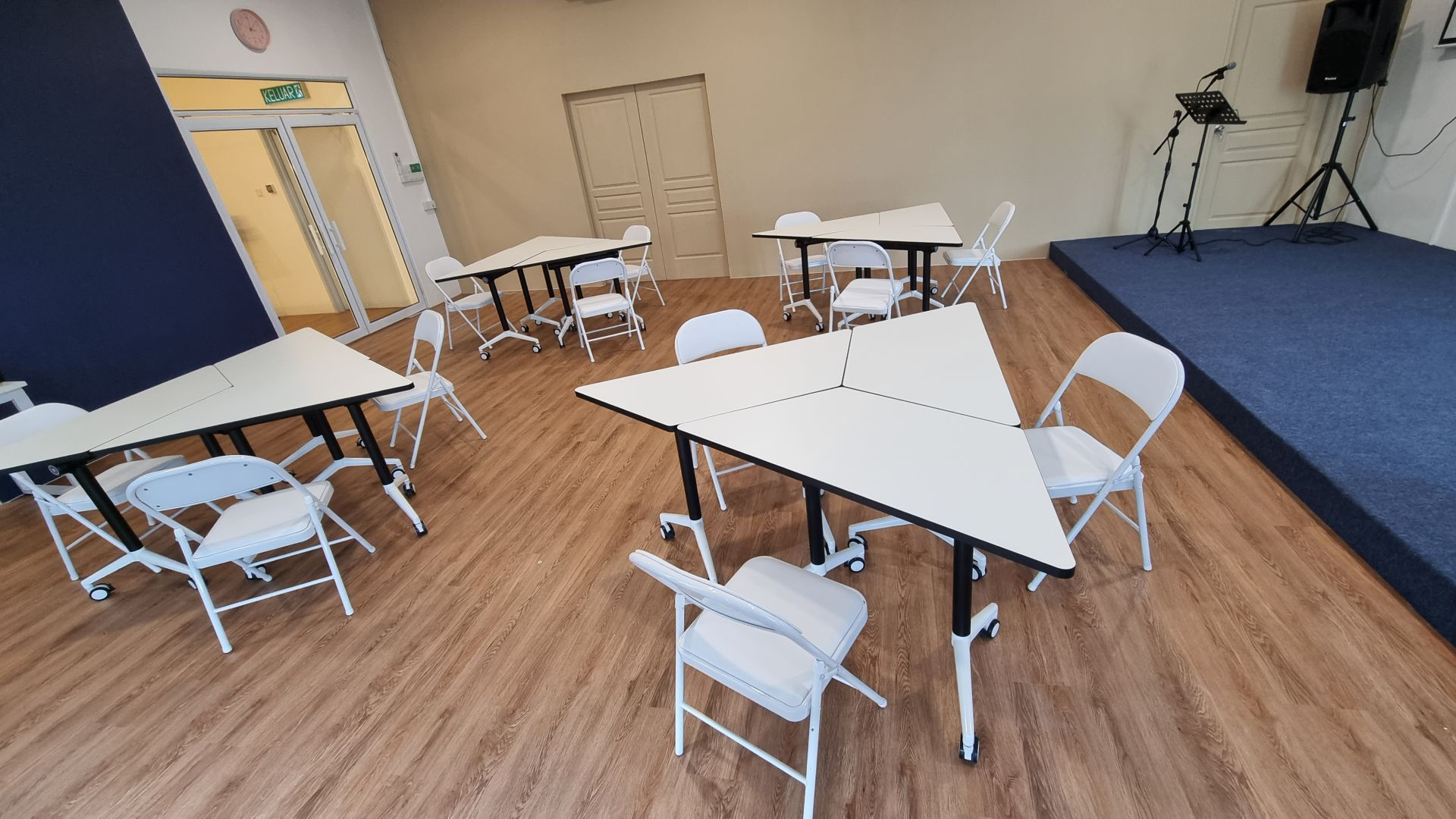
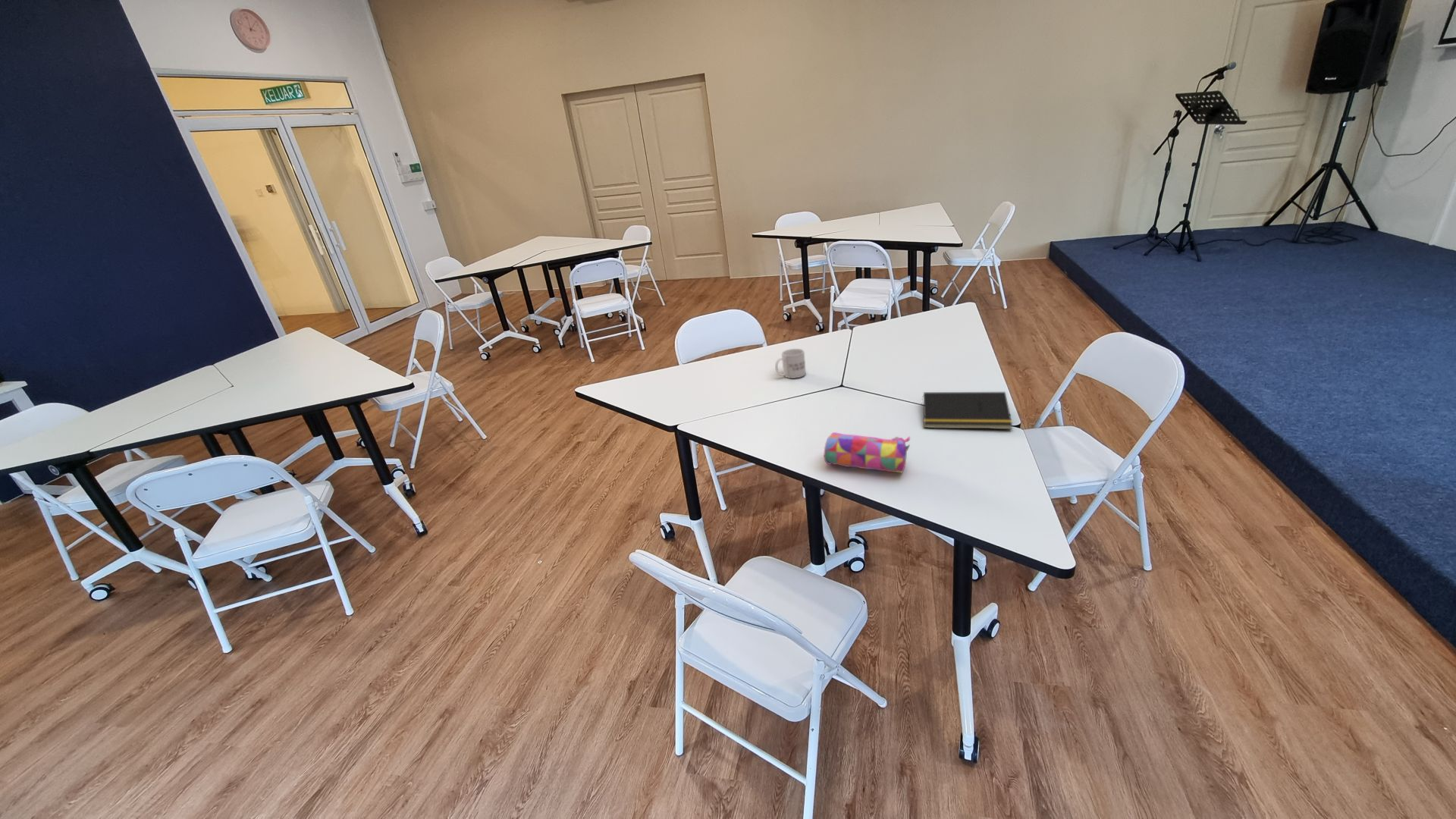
+ notepad [921,391,1013,430]
+ pencil case [823,431,911,474]
+ mug [774,348,807,379]
